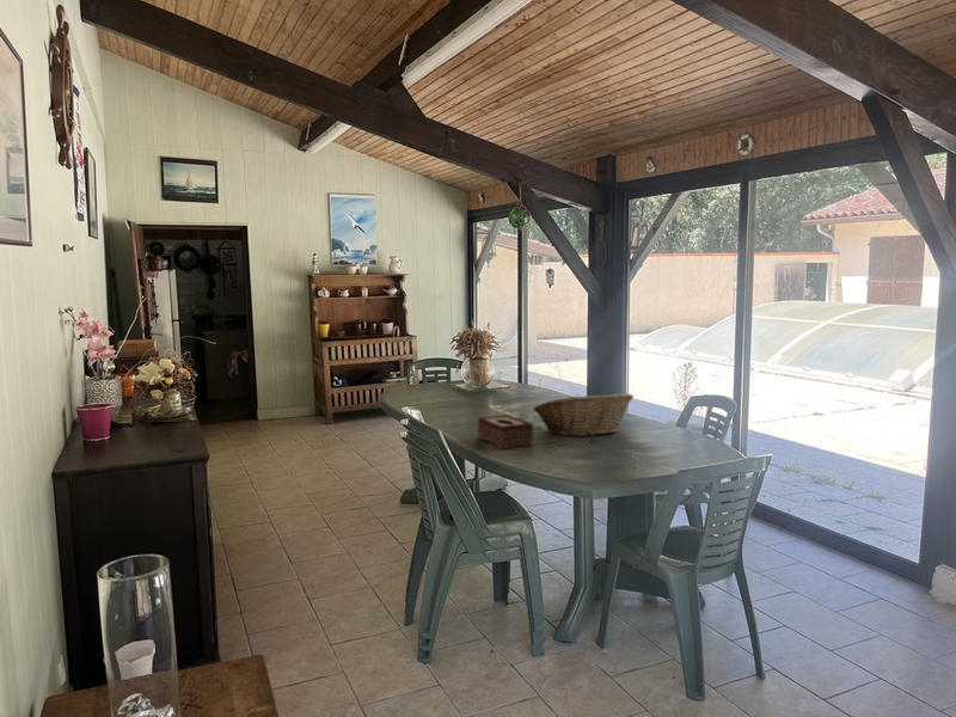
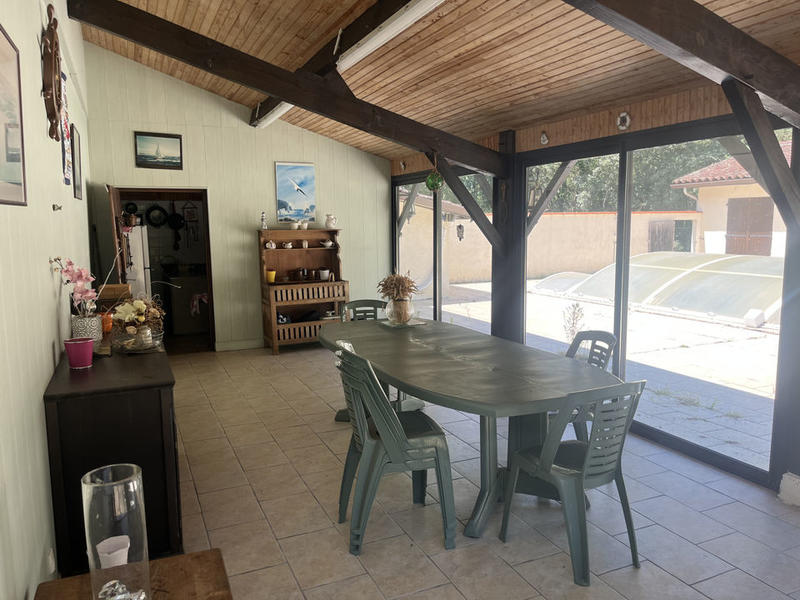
- fruit basket [533,392,635,437]
- tissue box [477,413,534,449]
